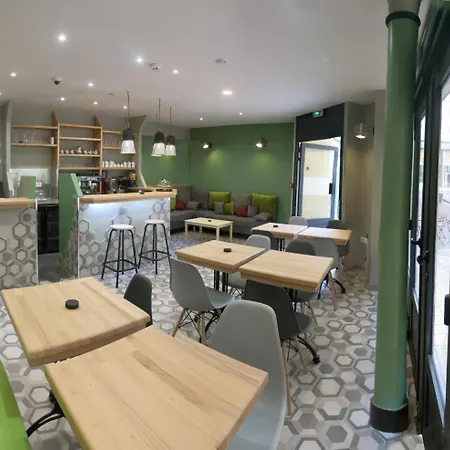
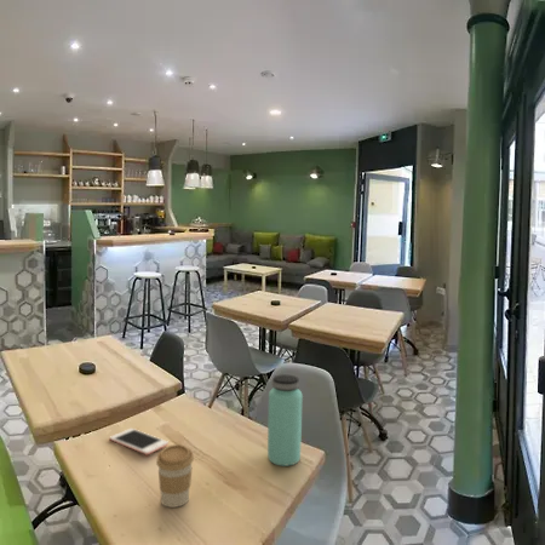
+ bottle [266,373,304,467]
+ cell phone [109,428,170,457]
+ coffee cup [155,443,195,509]
